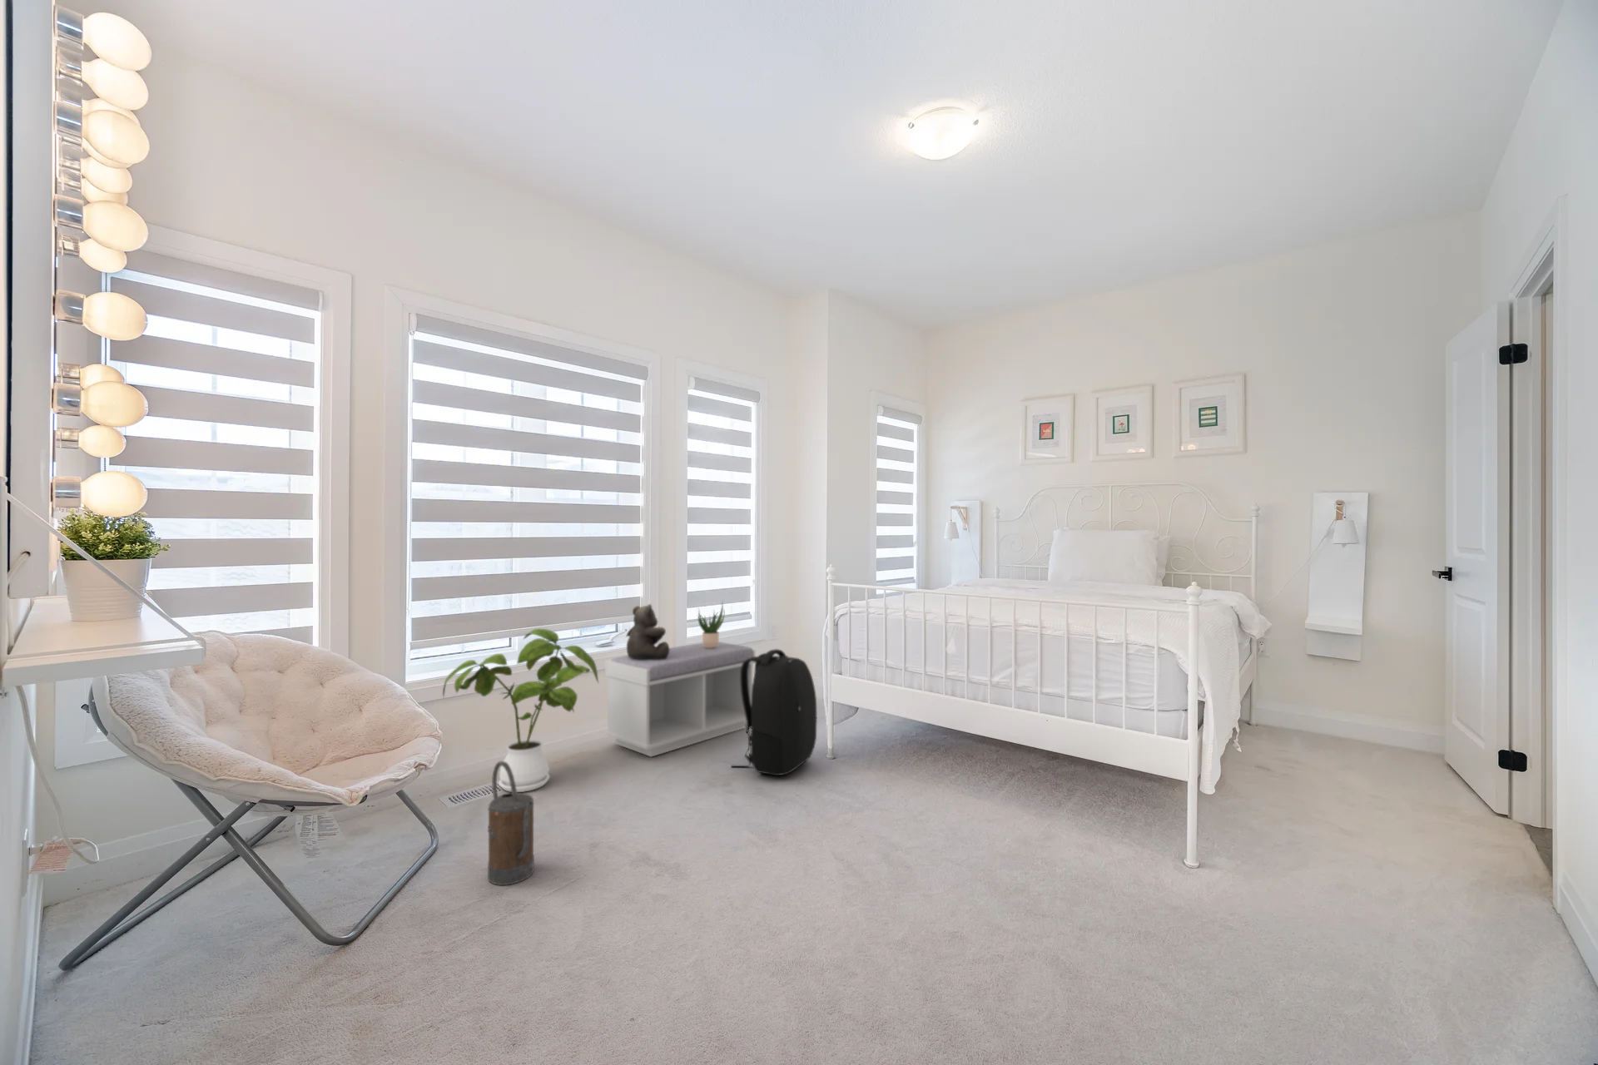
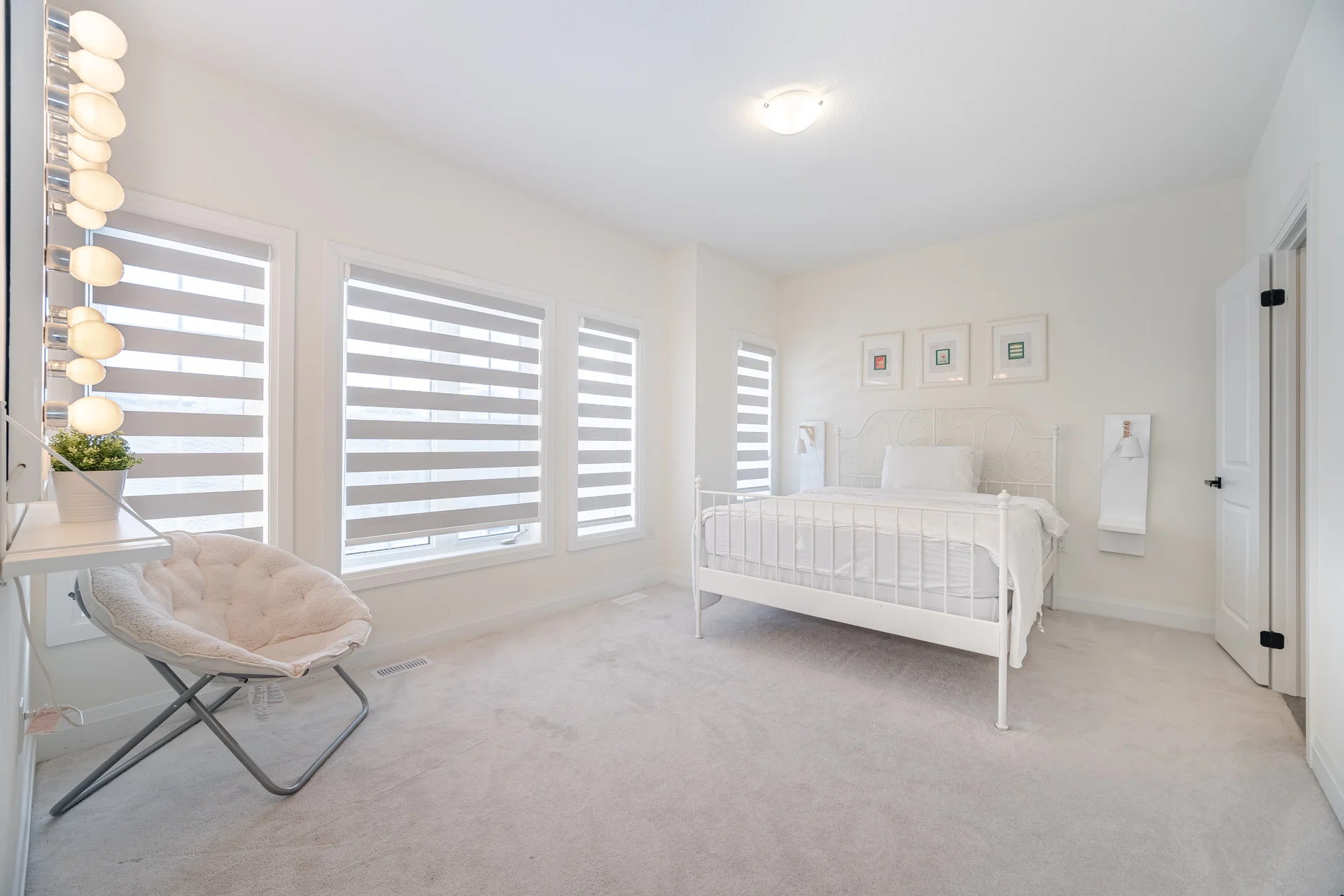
- bench [604,641,756,758]
- backpack [731,648,817,777]
- house plant [442,628,600,793]
- potted plant [698,600,725,648]
- teddy bear [625,603,669,658]
- watering can [486,761,535,886]
